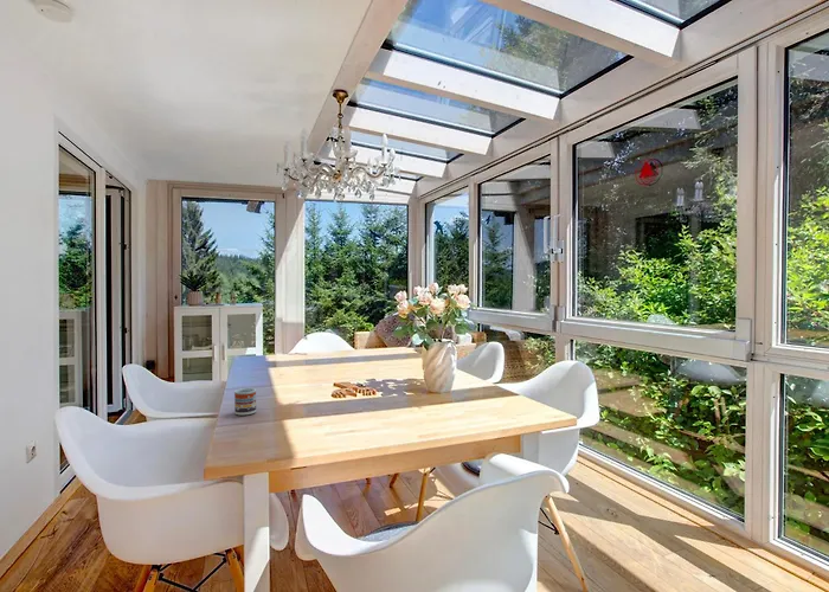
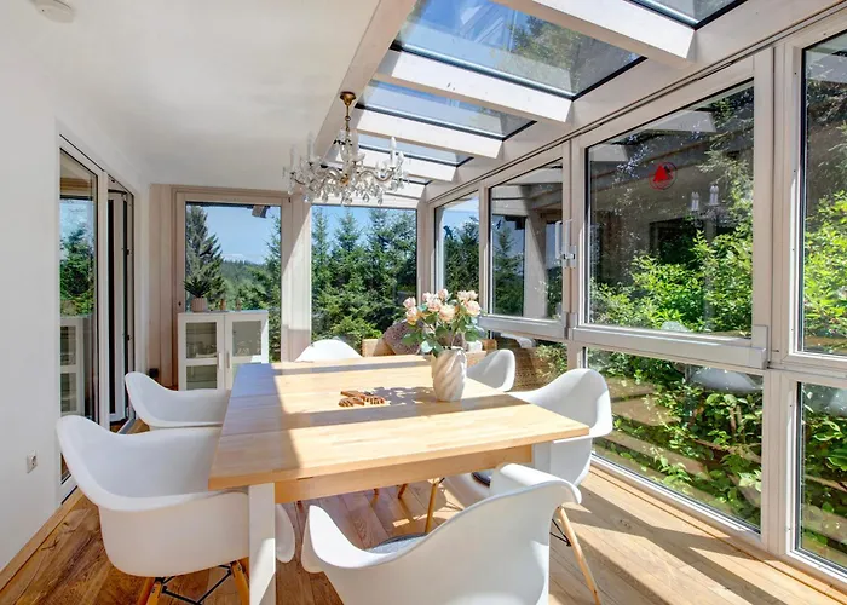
- cup [233,387,257,417]
